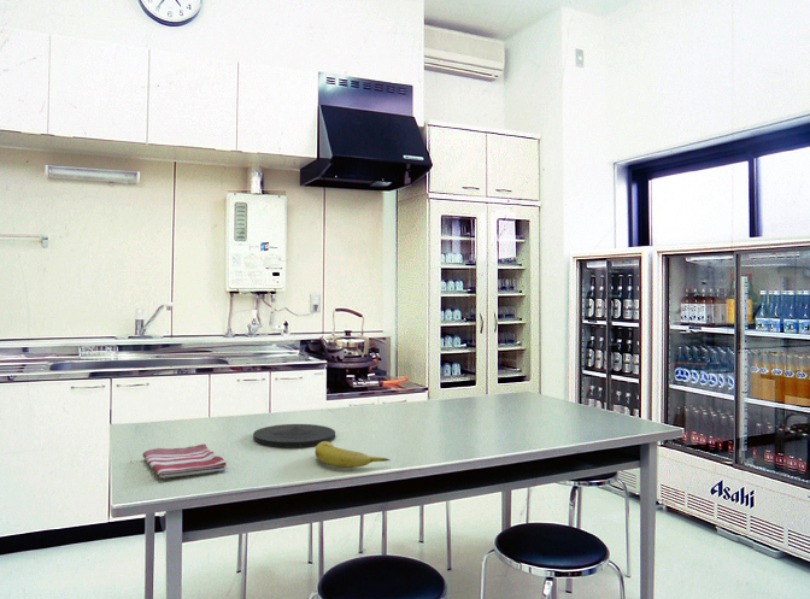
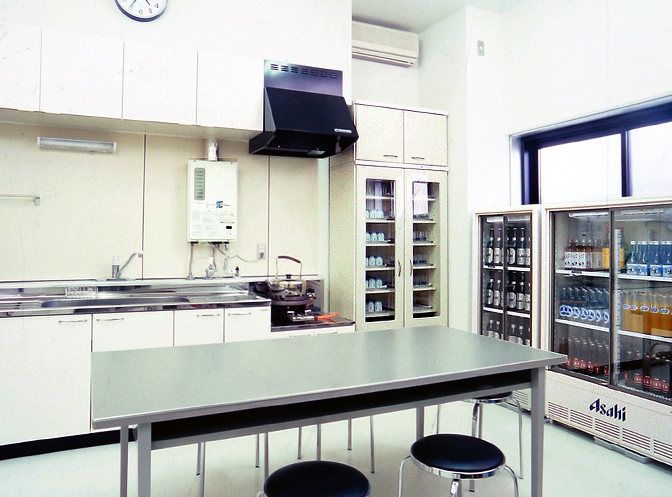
- fruit [313,441,391,469]
- dish towel [141,442,228,478]
- plate [252,423,336,448]
